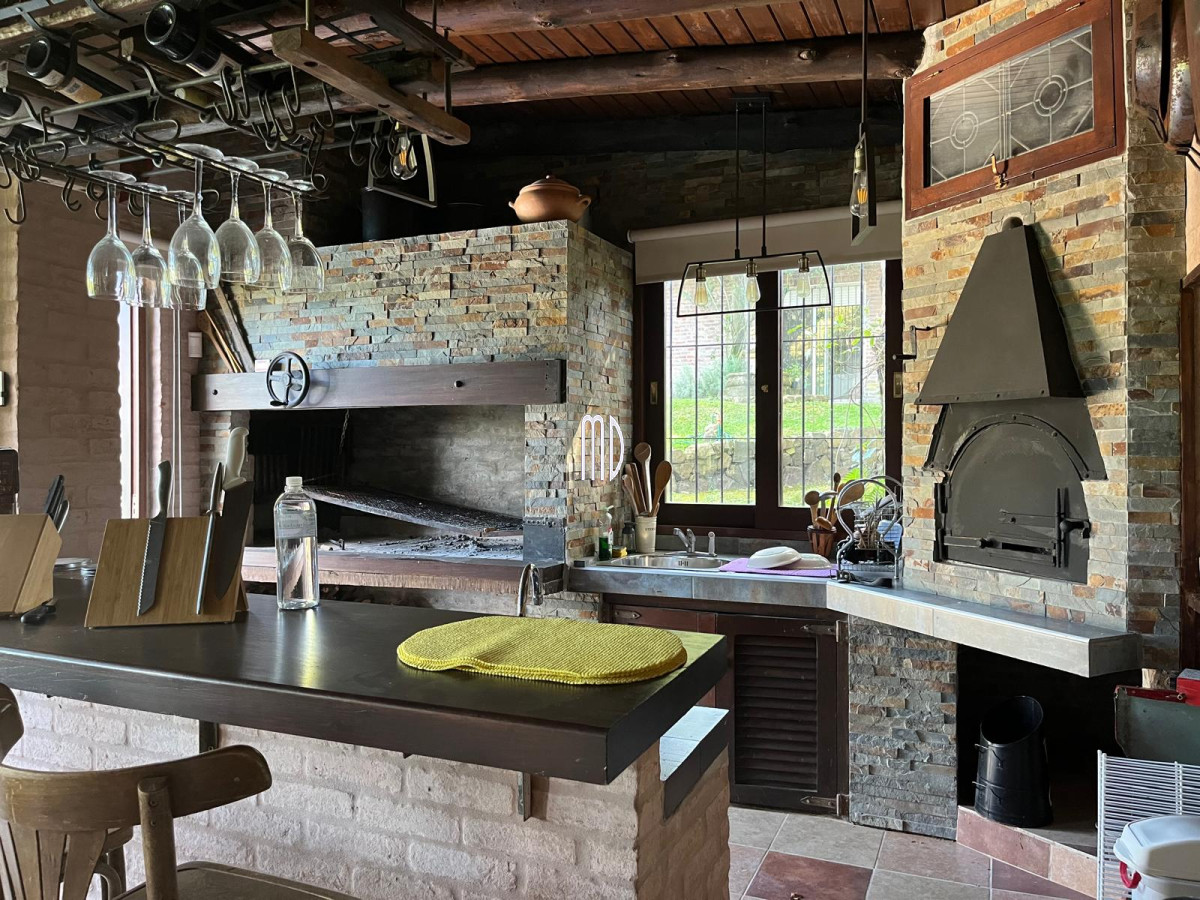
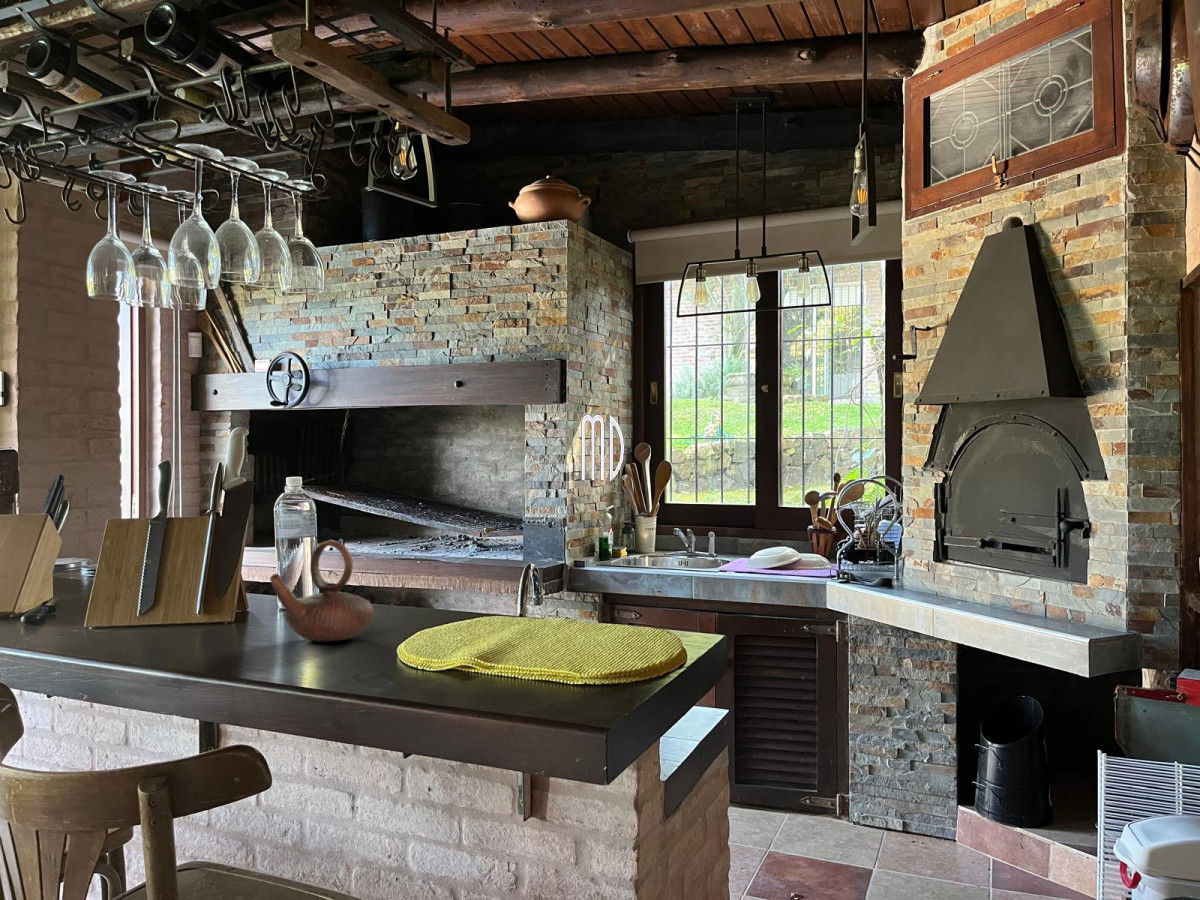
+ teapot [269,539,375,642]
